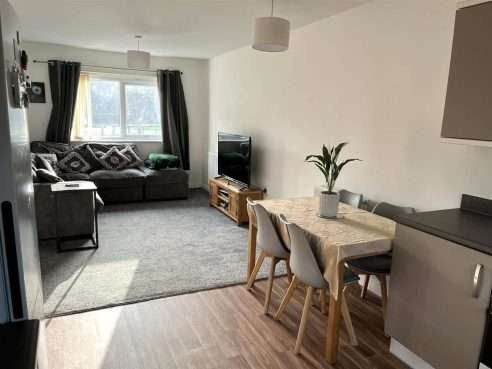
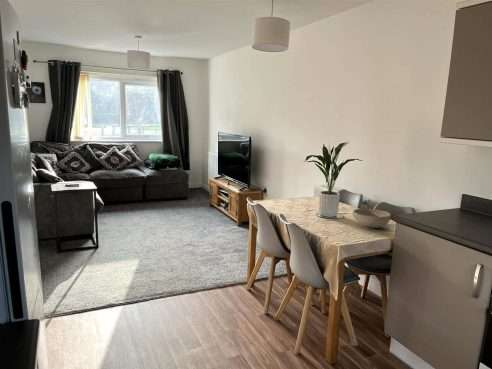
+ bowl [352,208,392,229]
